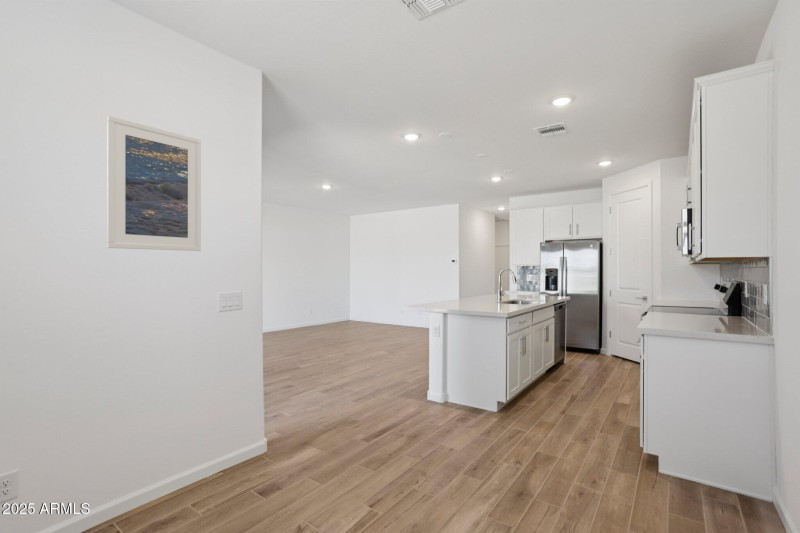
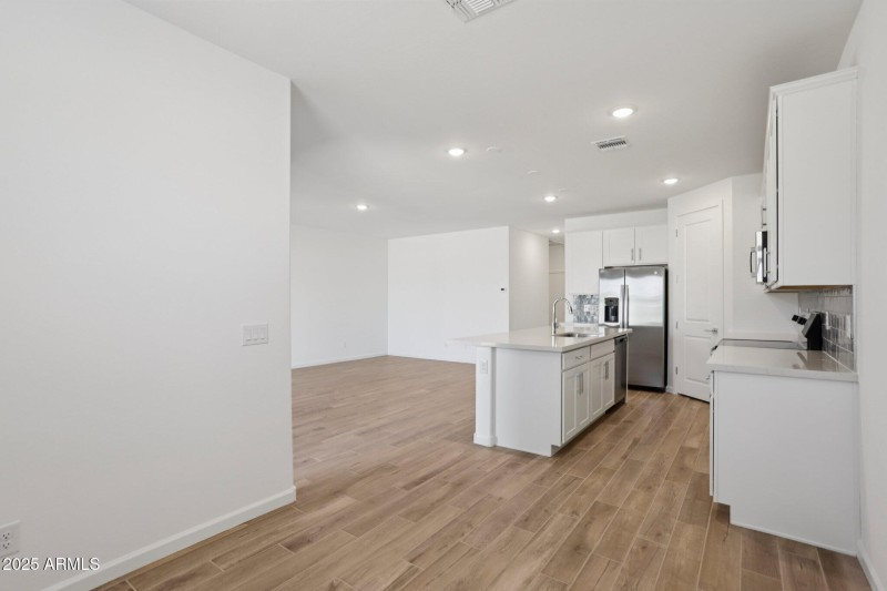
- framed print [106,115,202,252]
